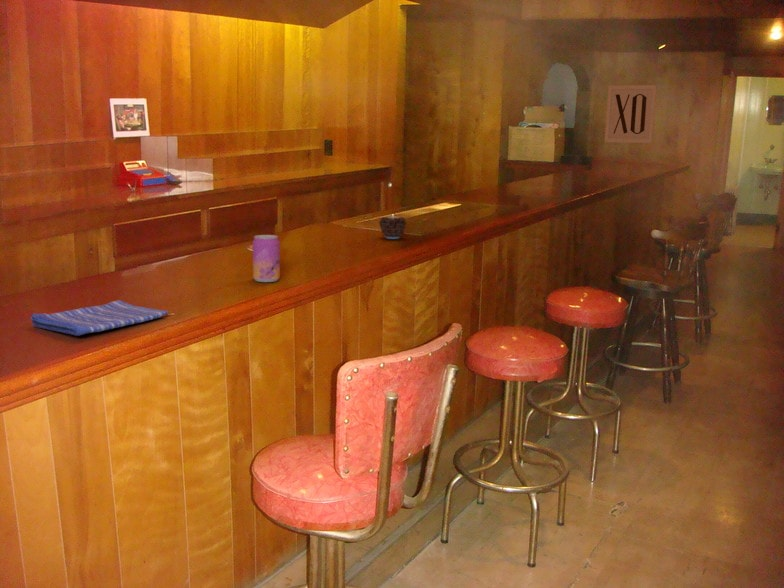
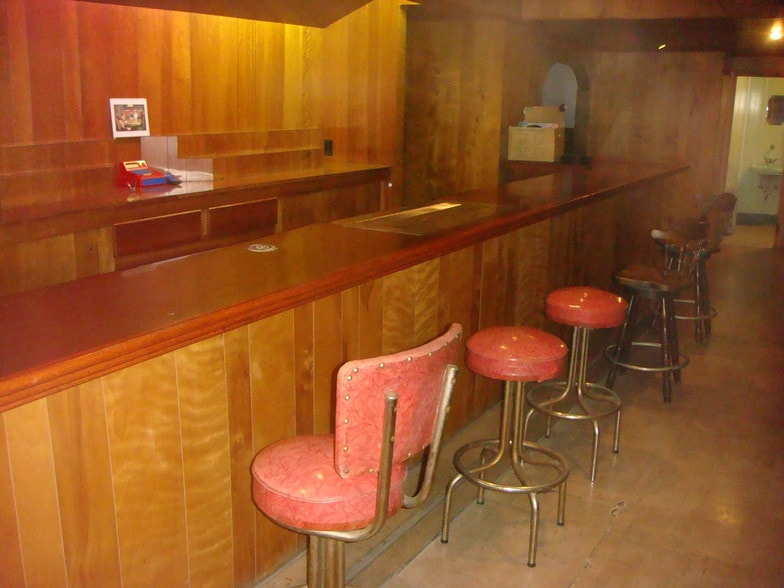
- beer can [252,234,281,283]
- candle [378,215,408,240]
- dish towel [29,299,170,337]
- wall art [604,84,658,144]
